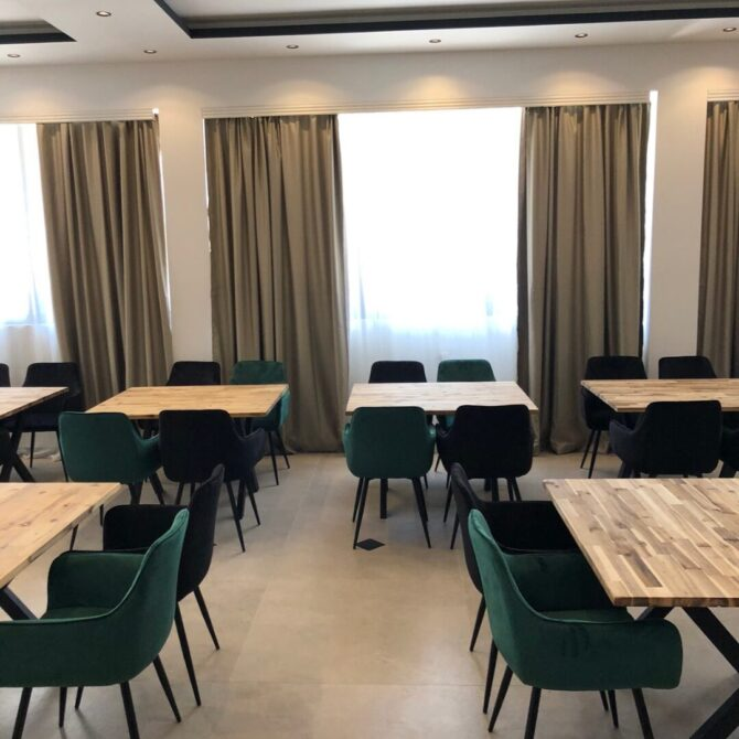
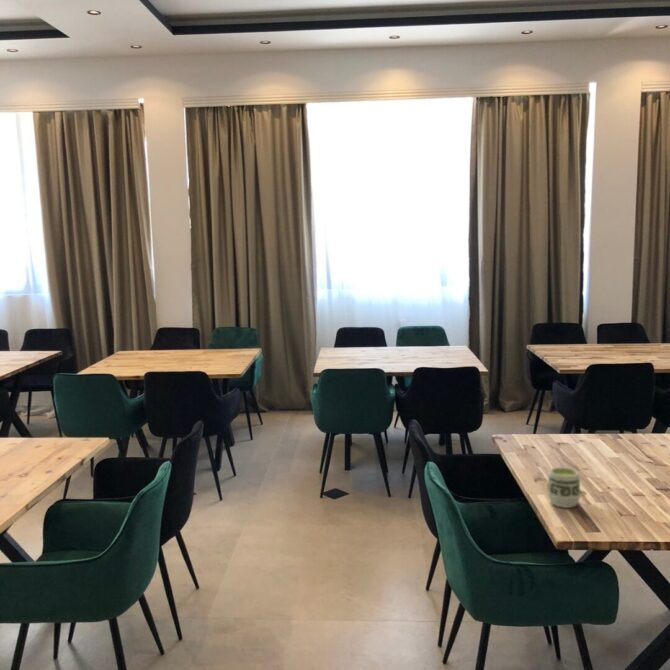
+ cup [546,466,582,509]
